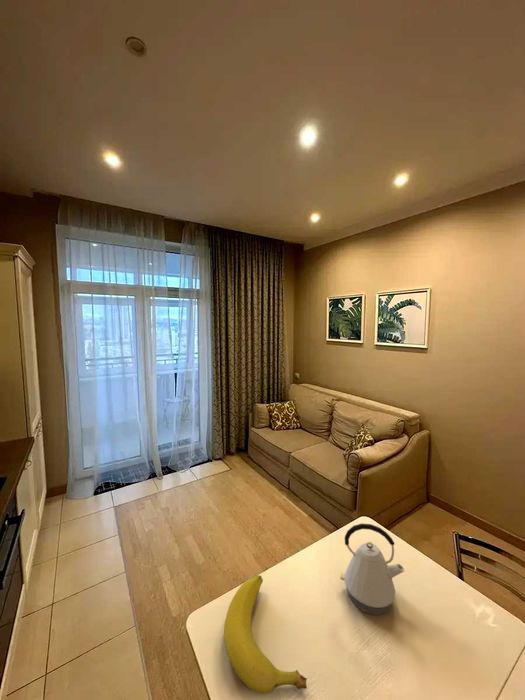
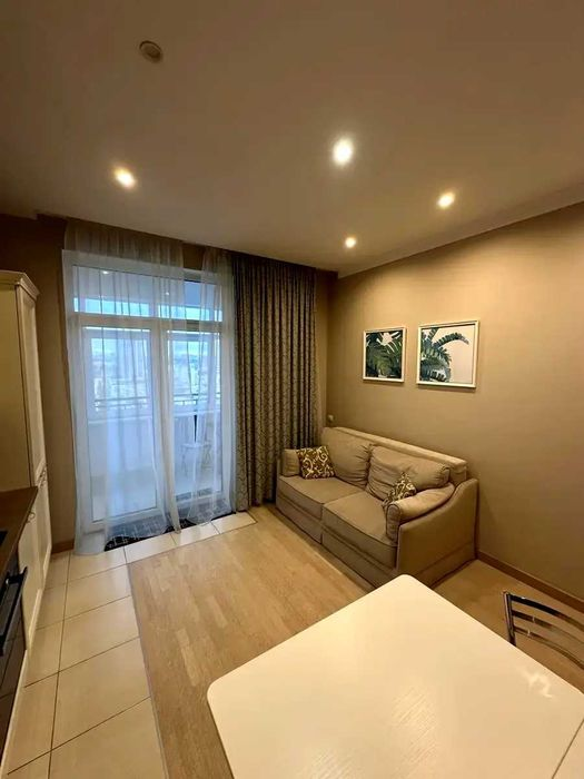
- banana [223,574,308,694]
- kettle [339,523,406,615]
